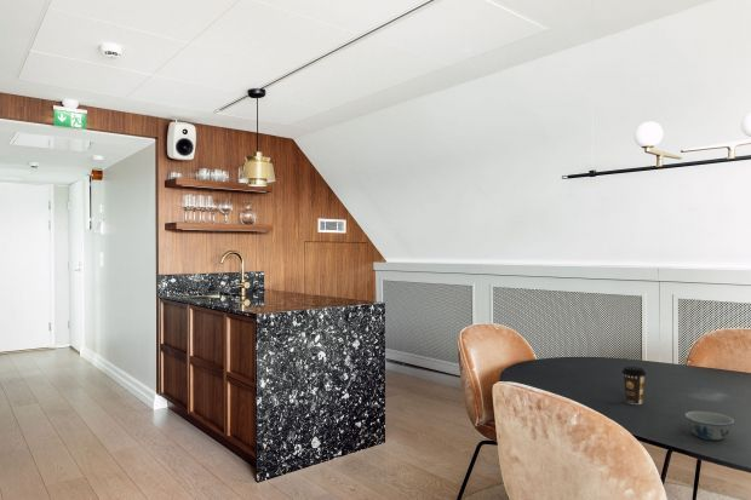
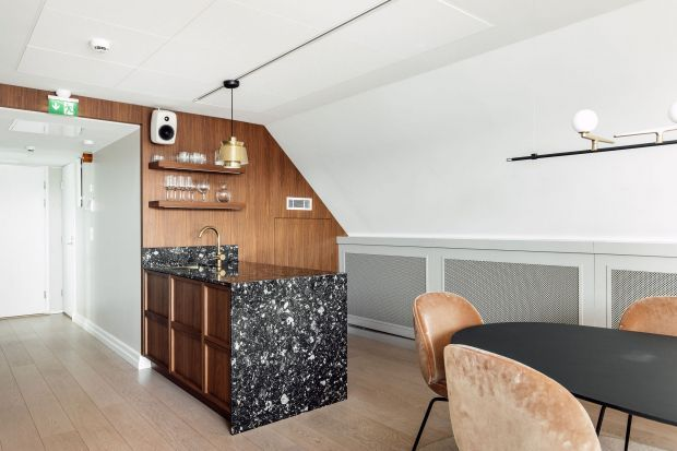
- bowl [684,410,735,441]
- coffee cup [620,366,647,406]
